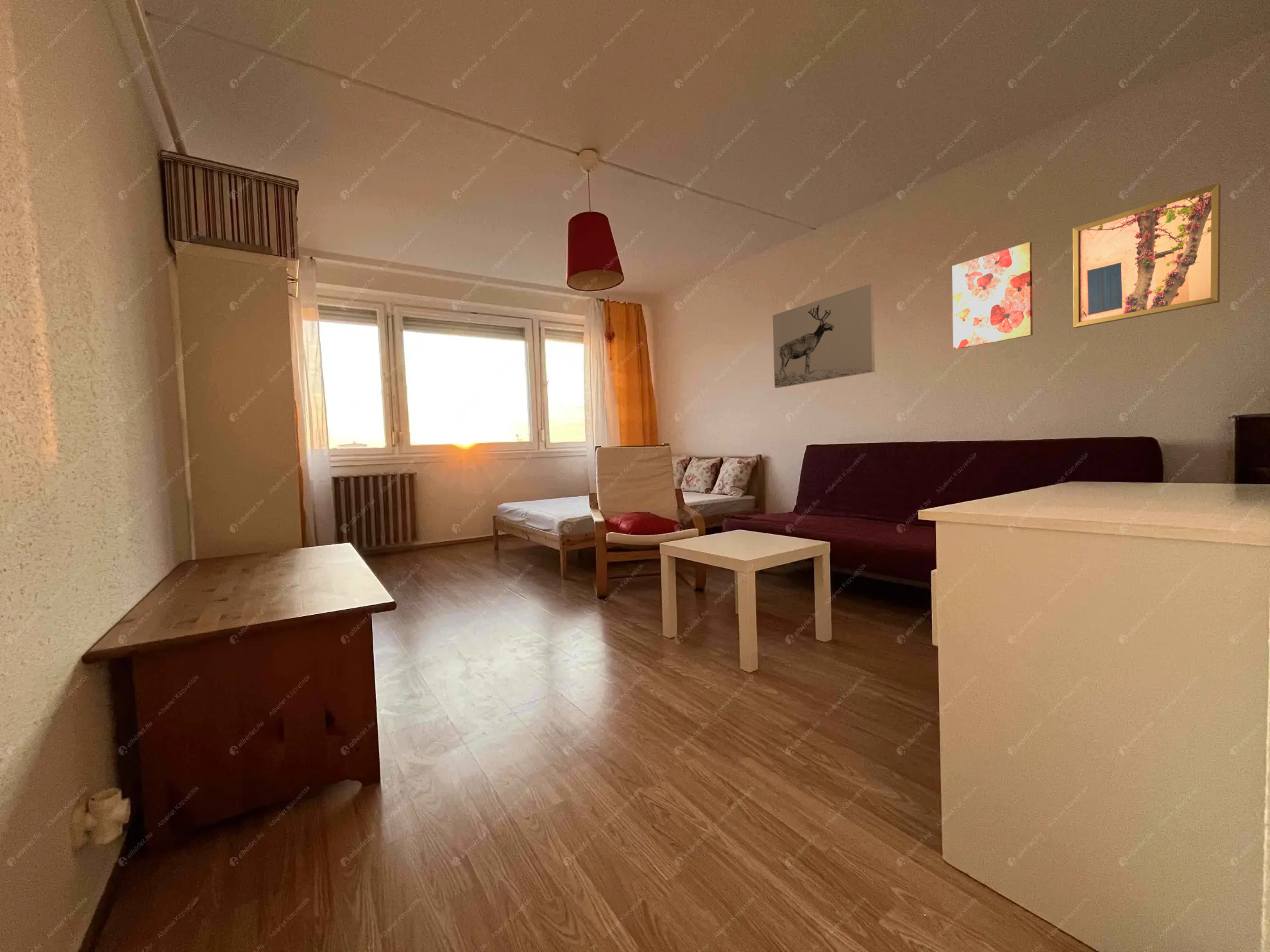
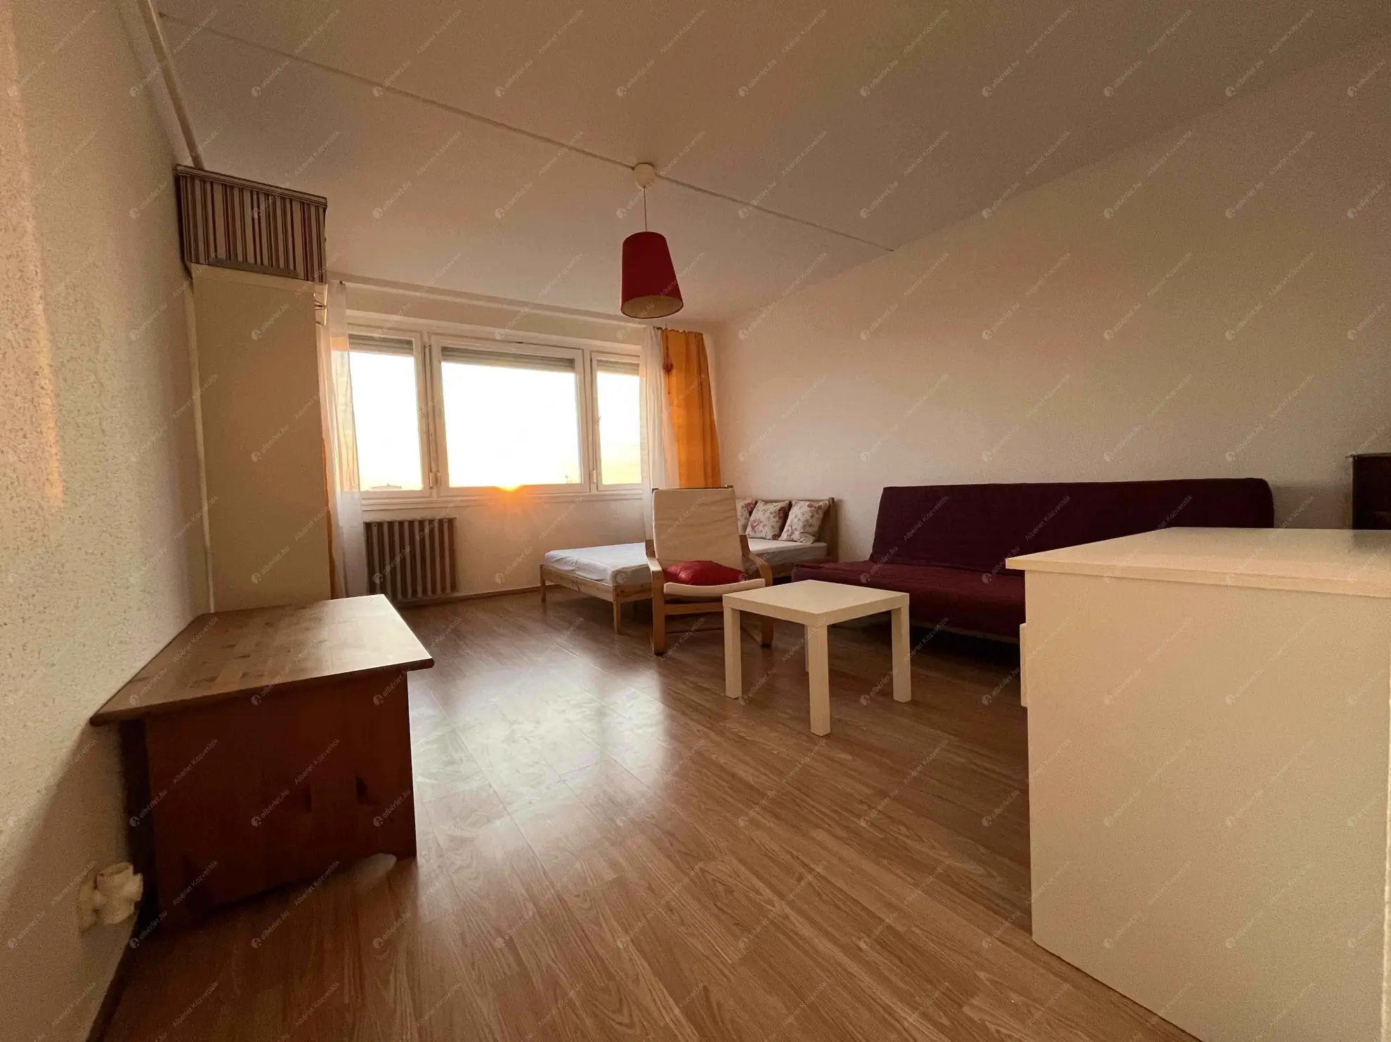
- wall art [952,241,1033,350]
- wall art [1072,183,1221,328]
- wall art [772,283,876,388]
